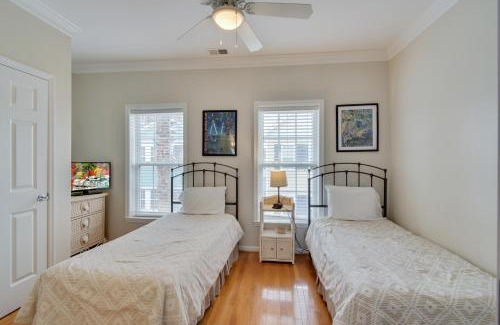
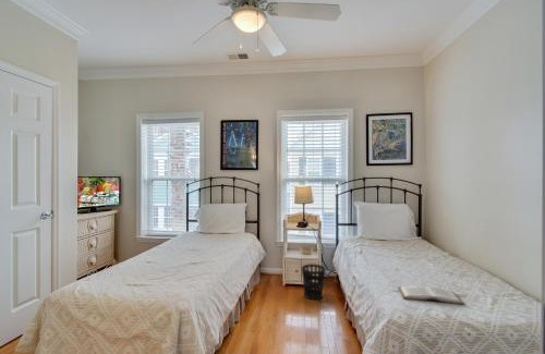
+ book [397,284,464,305]
+ wastebasket [301,263,326,301]
